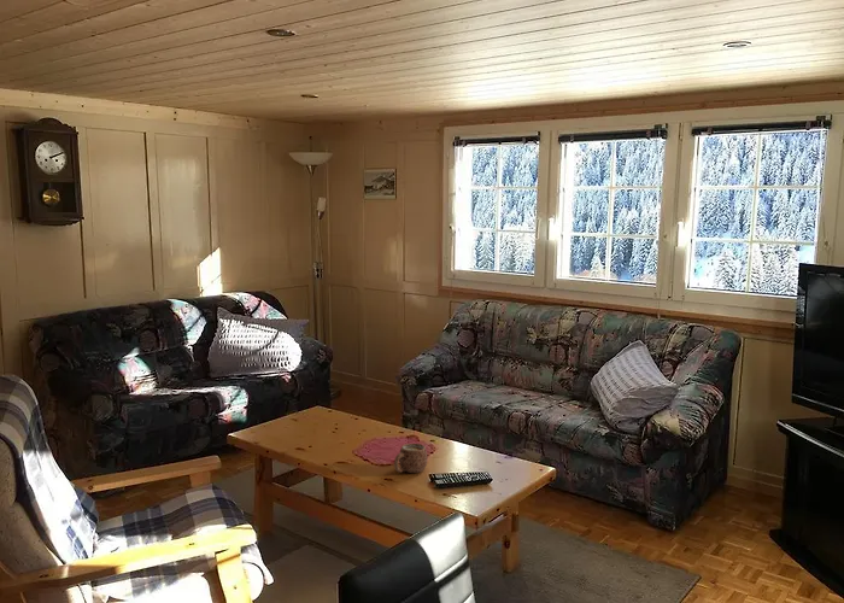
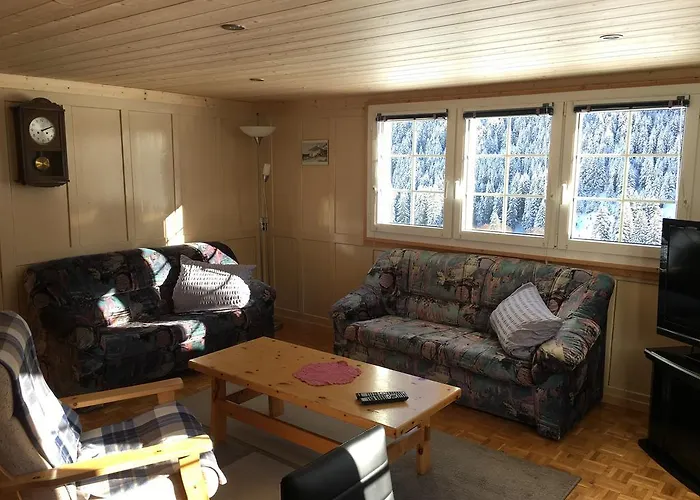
- mug [393,443,429,474]
